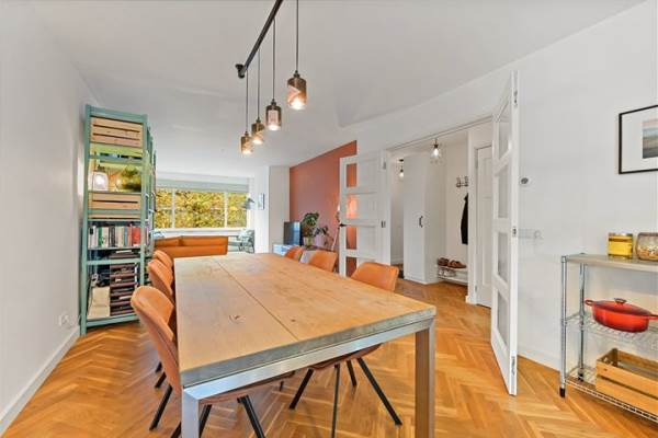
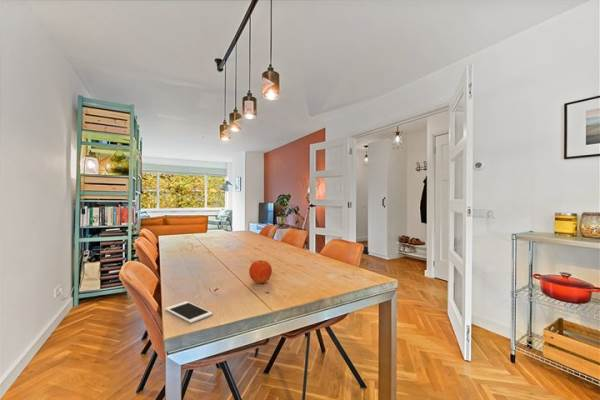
+ fruit [248,259,273,284]
+ cell phone [164,300,214,324]
